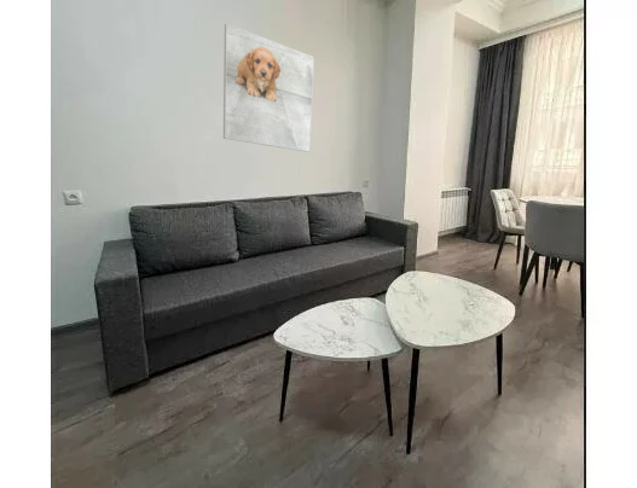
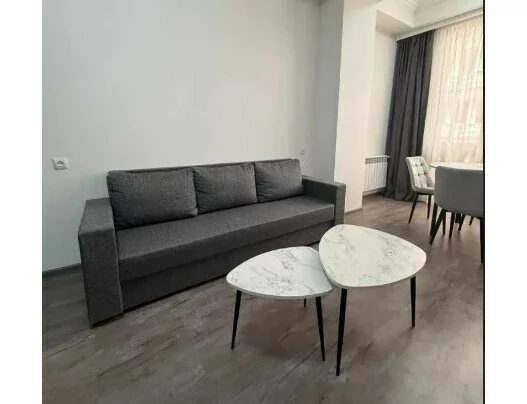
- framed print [222,22,315,153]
